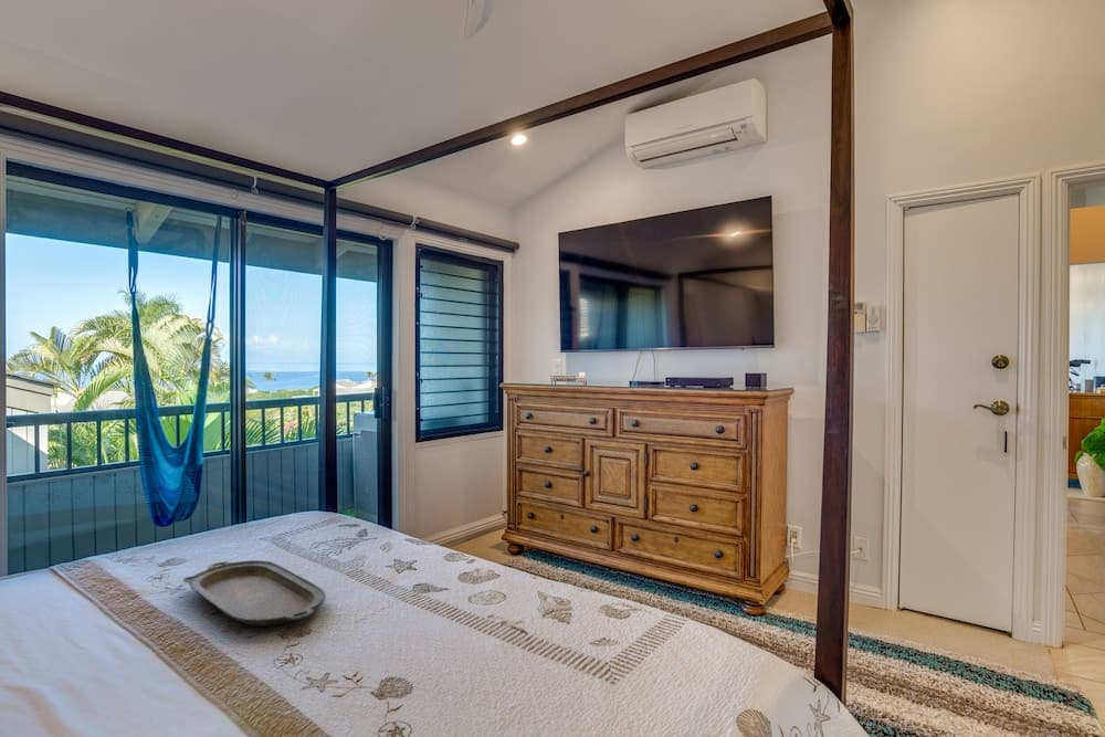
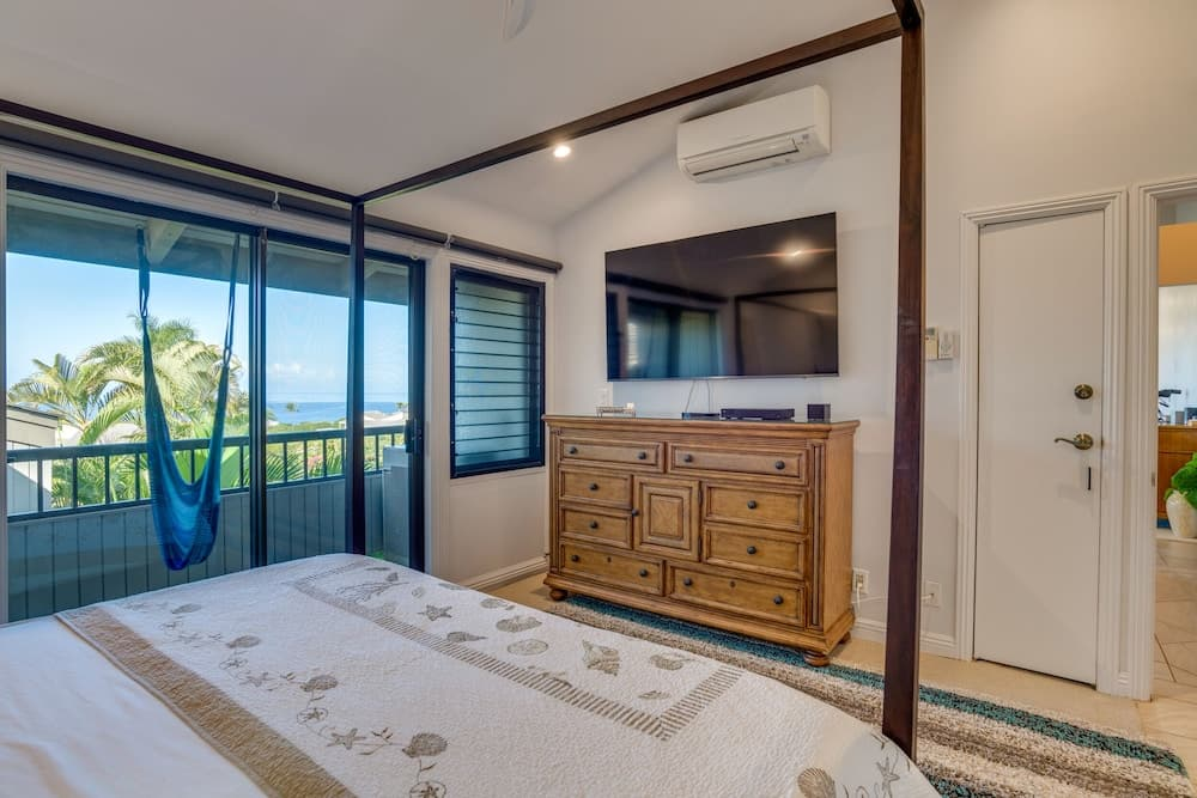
- serving tray [181,559,327,628]
